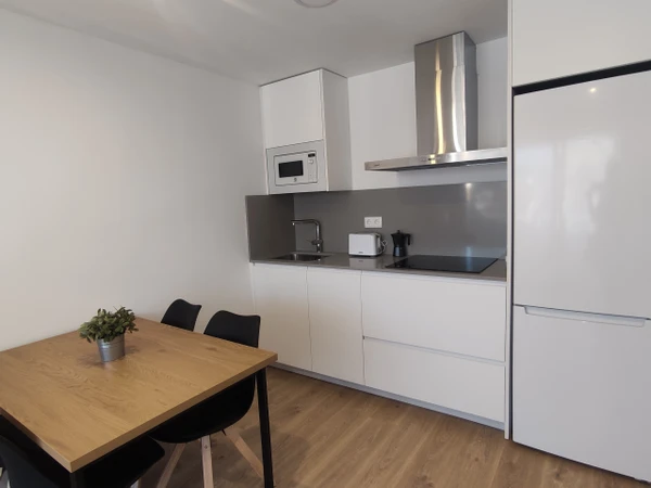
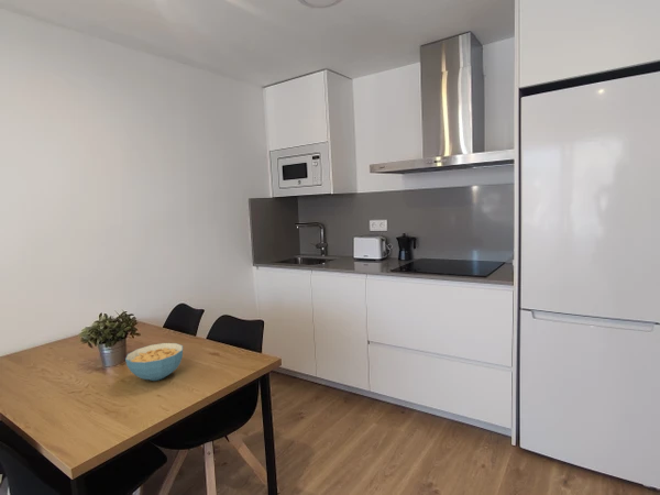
+ cereal bowl [124,342,184,382]
